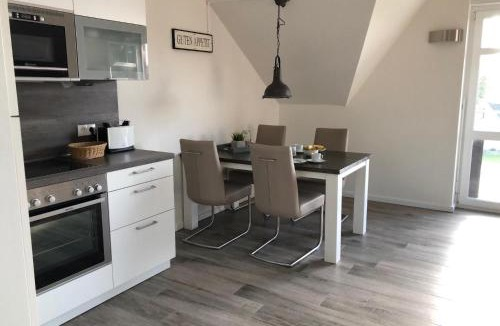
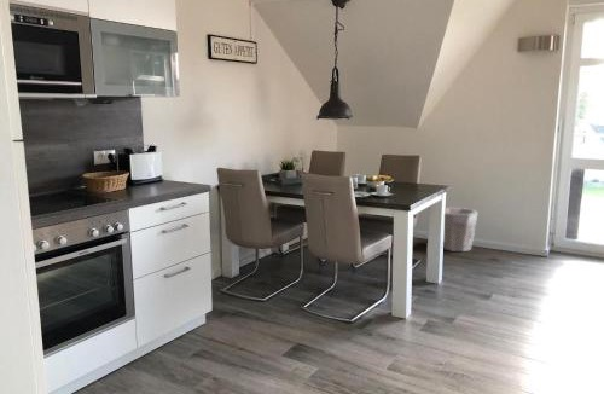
+ waste bin [442,207,480,253]
